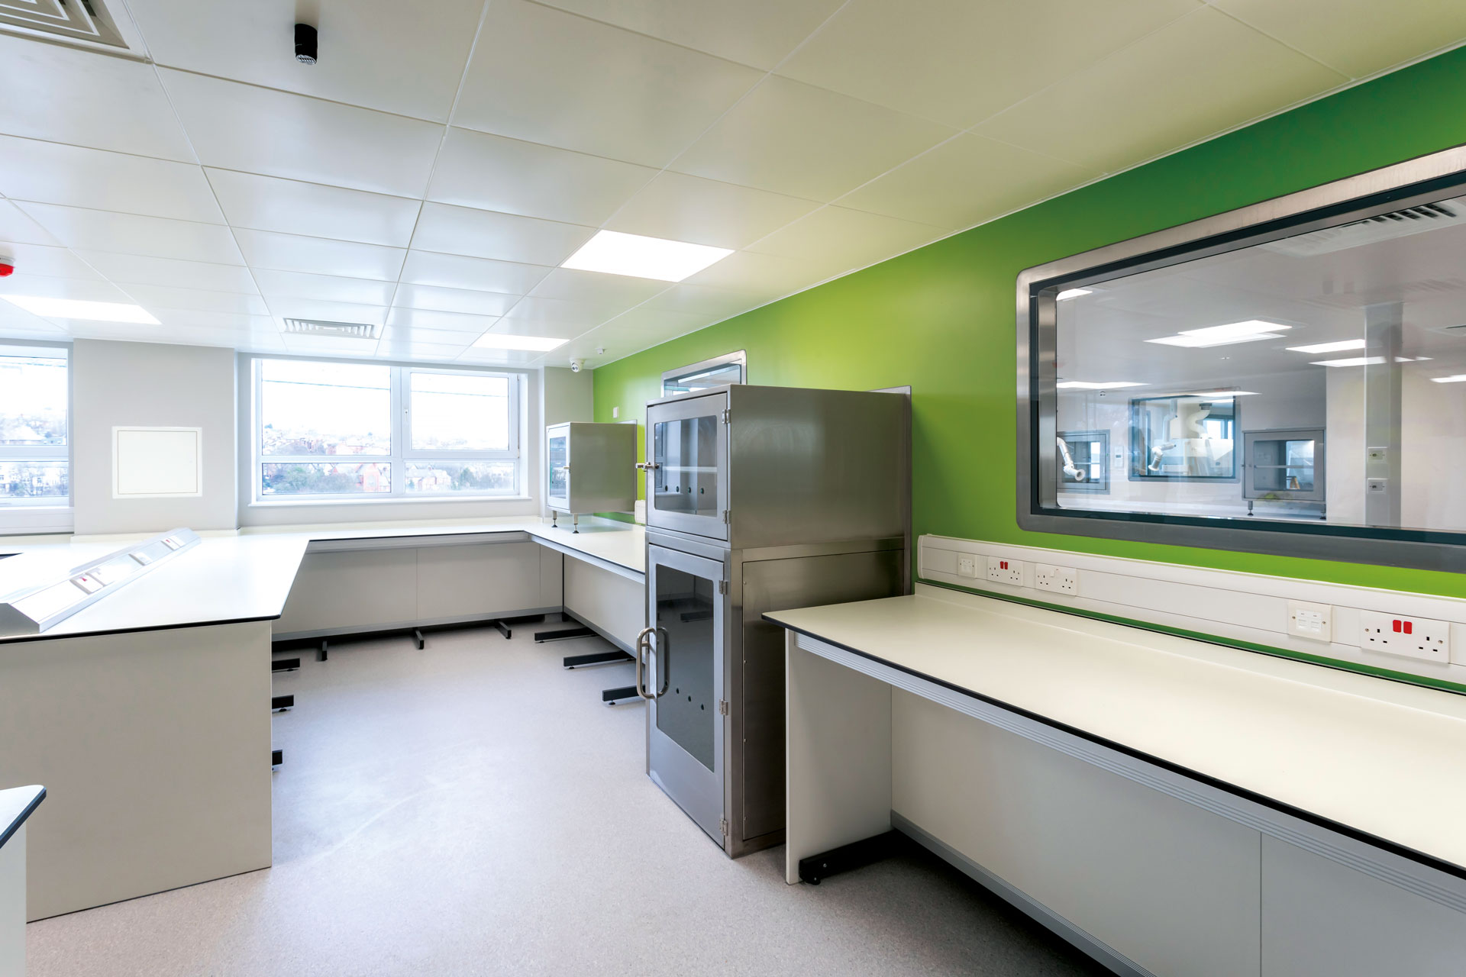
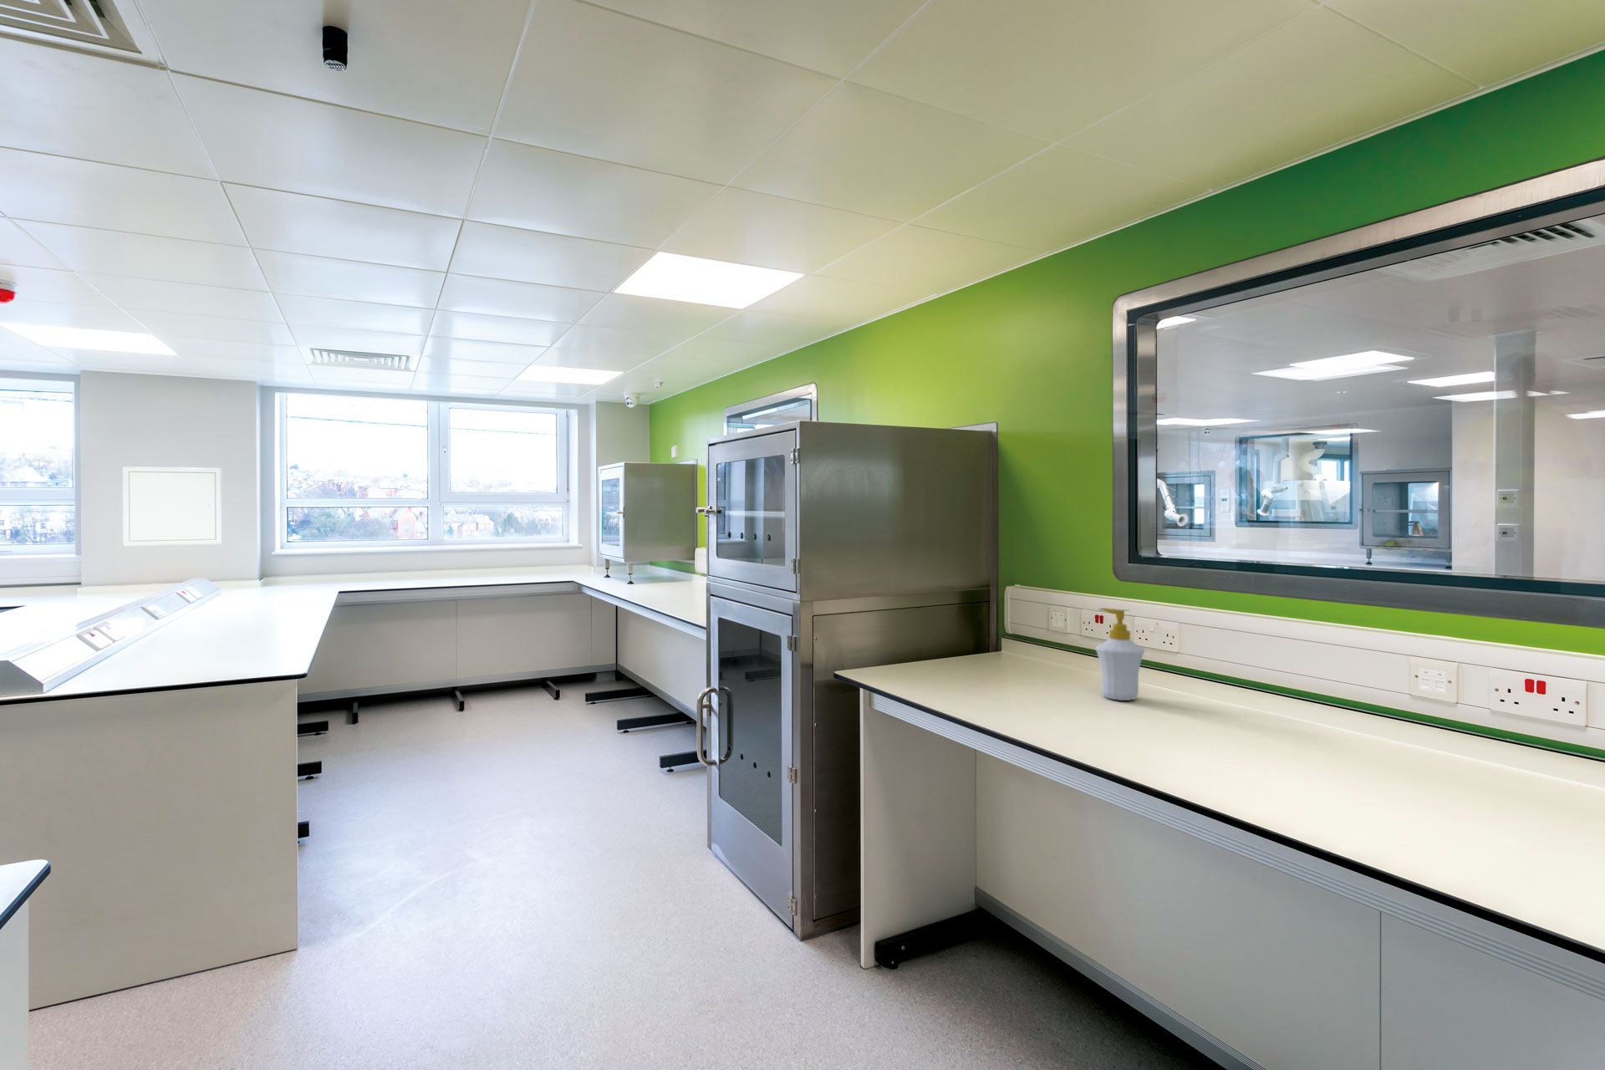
+ soap bottle [1094,607,1146,701]
